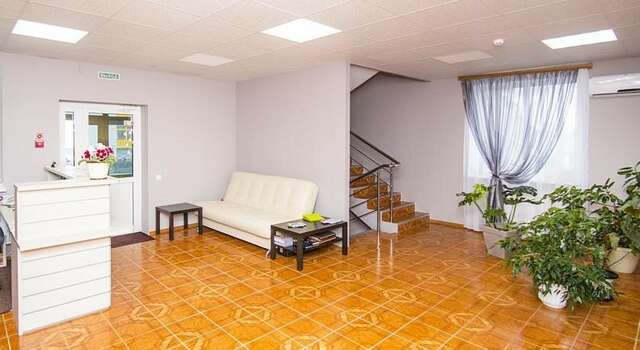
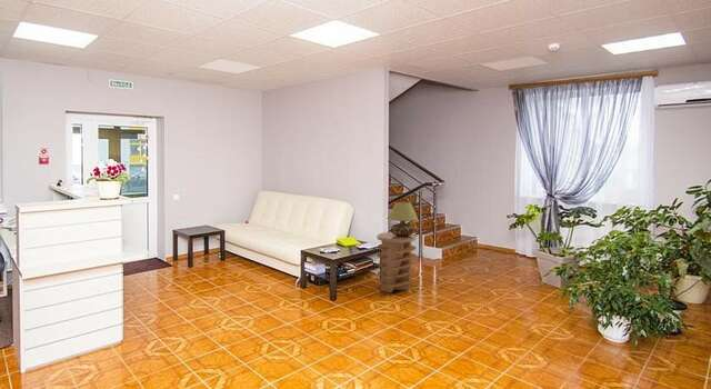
+ side table [375,231,418,293]
+ table lamp [387,201,419,236]
